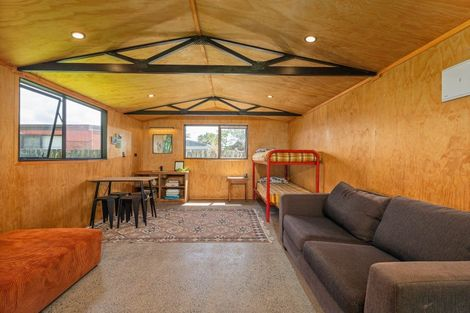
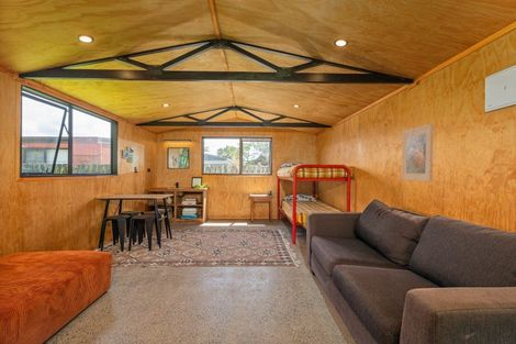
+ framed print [401,123,435,182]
